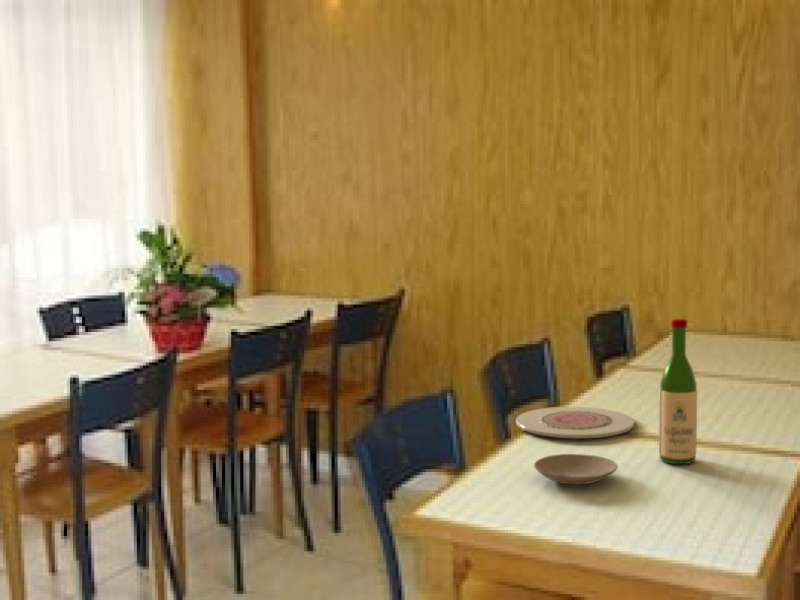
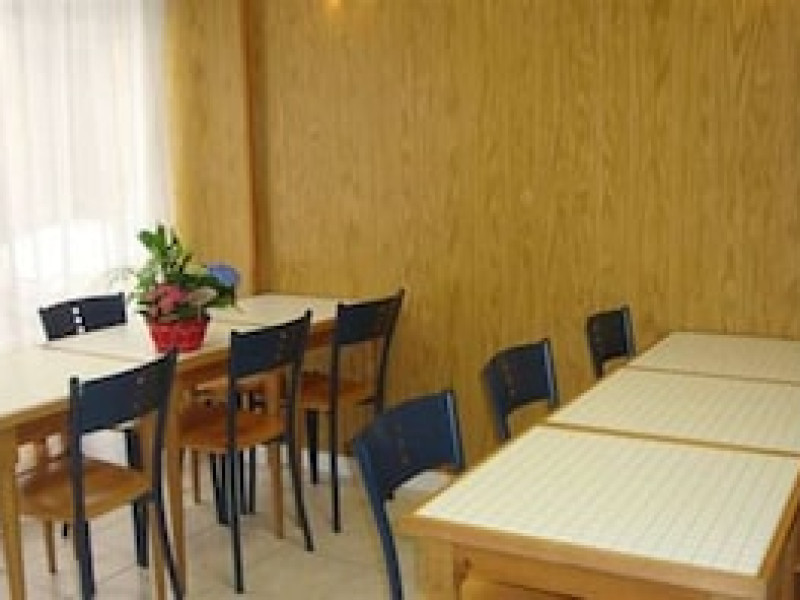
- plate [533,453,619,485]
- wine bottle [658,318,698,465]
- plate [515,406,635,439]
